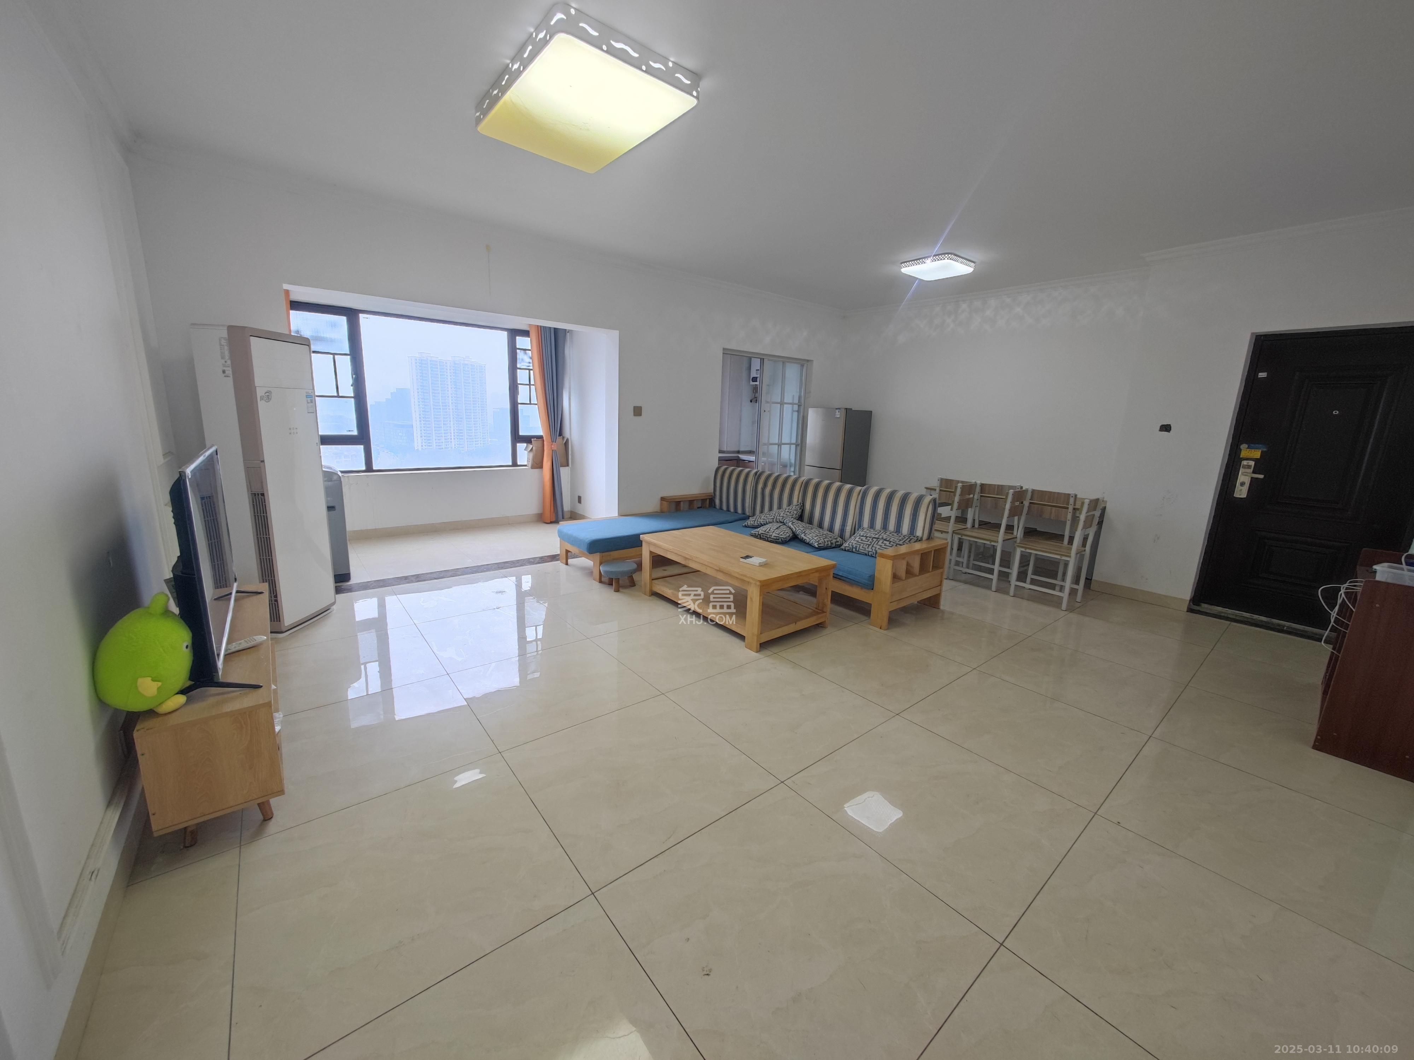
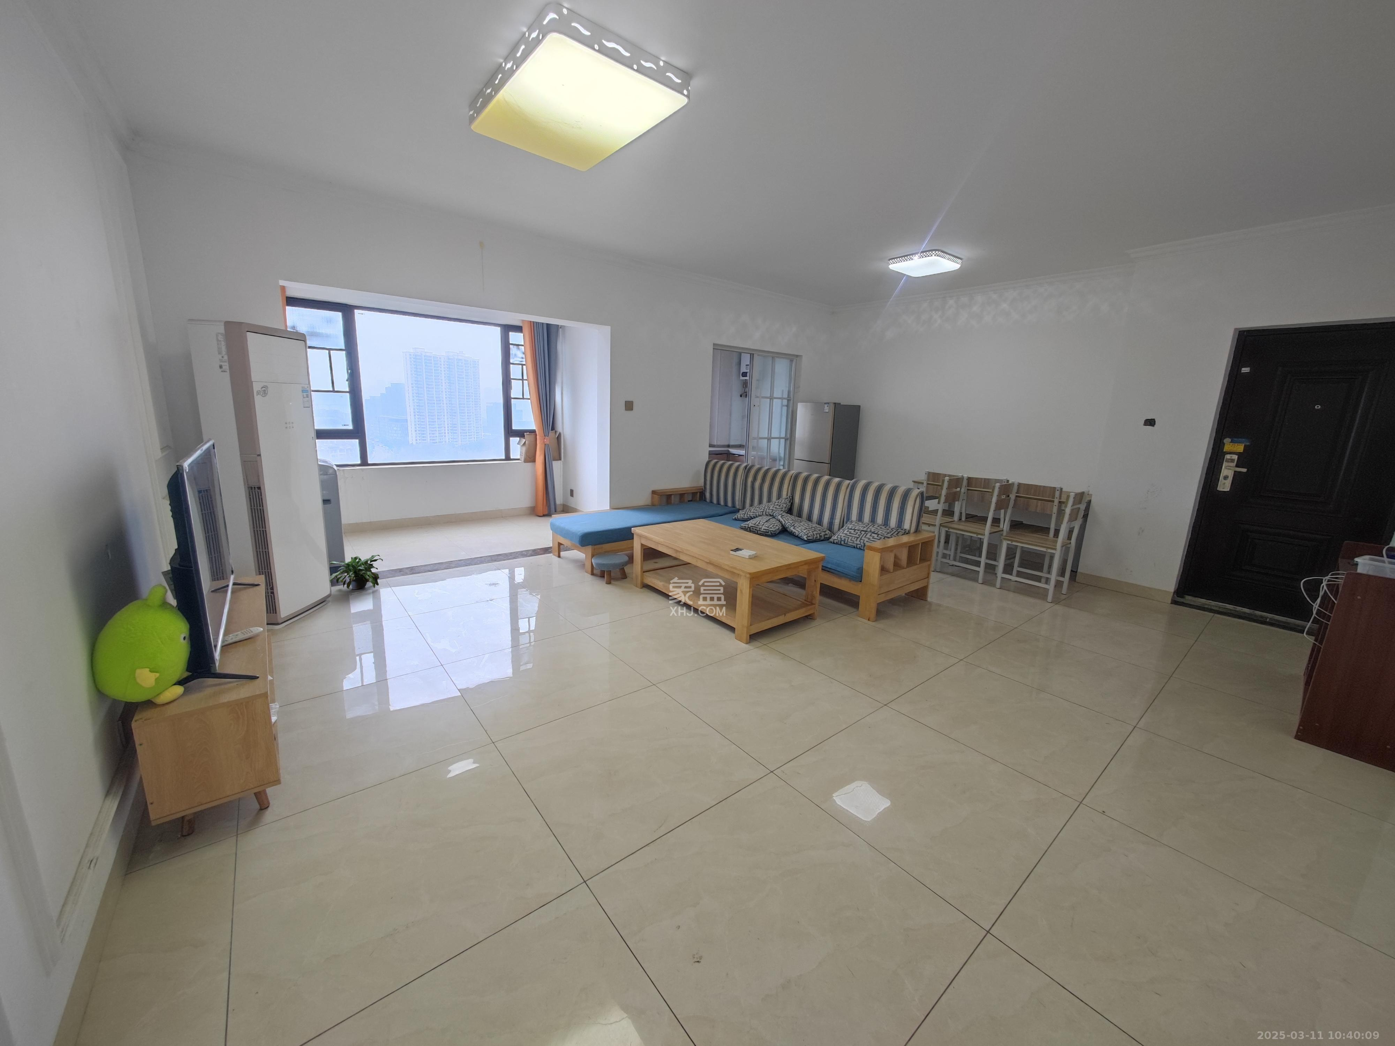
+ potted plant [328,555,383,590]
